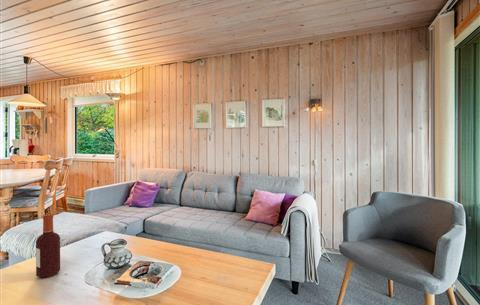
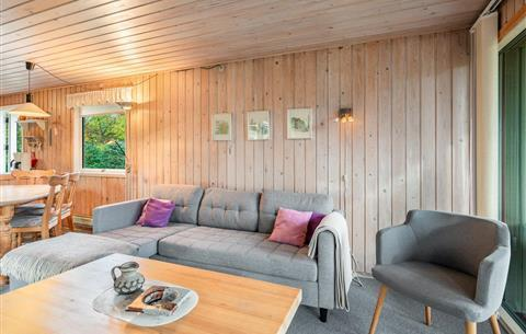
- bottle [35,213,61,279]
